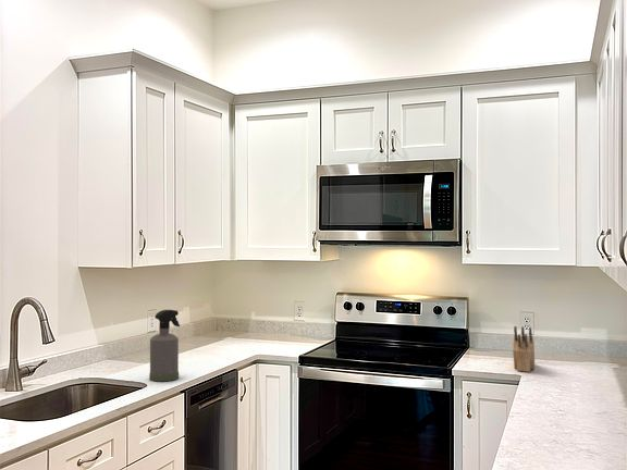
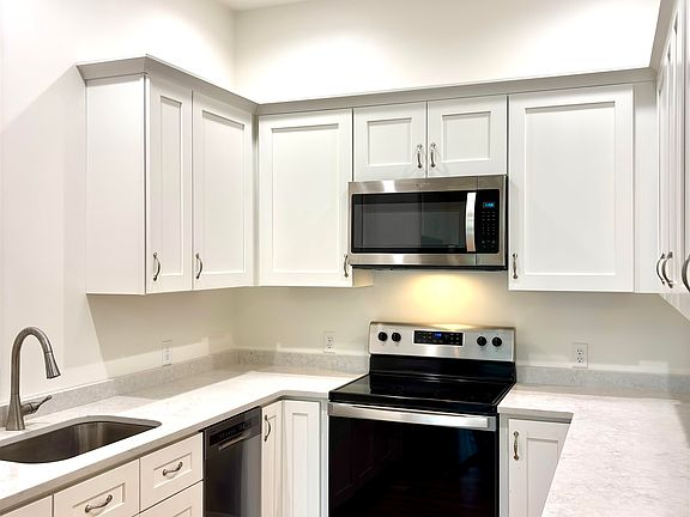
- spray bottle [148,309,181,382]
- knife block [512,325,536,373]
